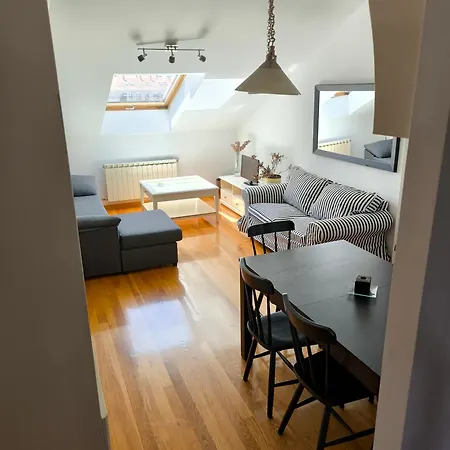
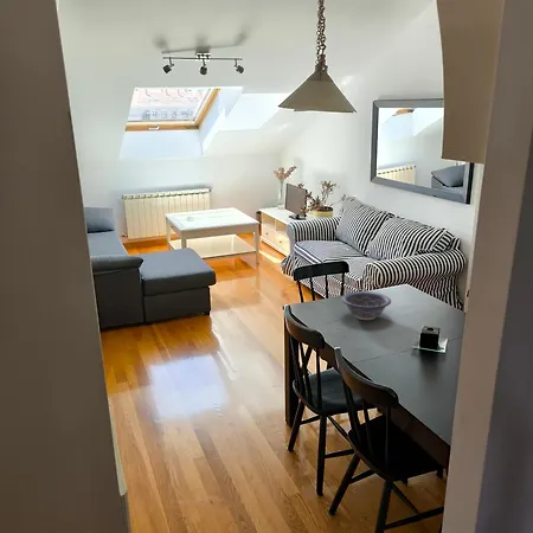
+ decorative bowl [340,290,392,321]
